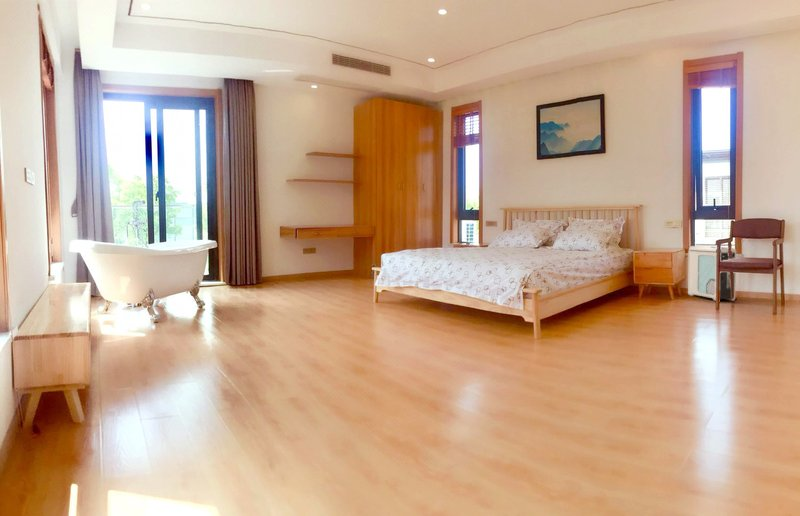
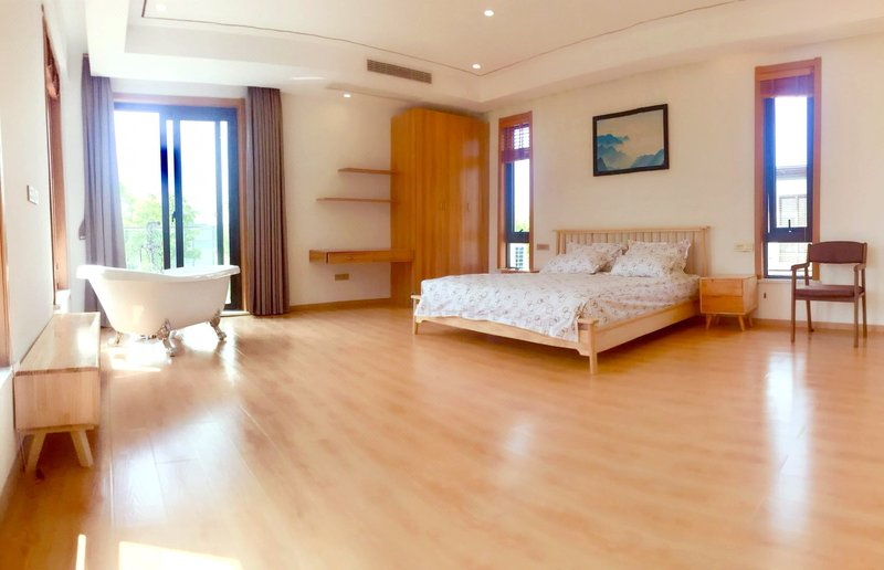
- air purifier [687,245,737,302]
